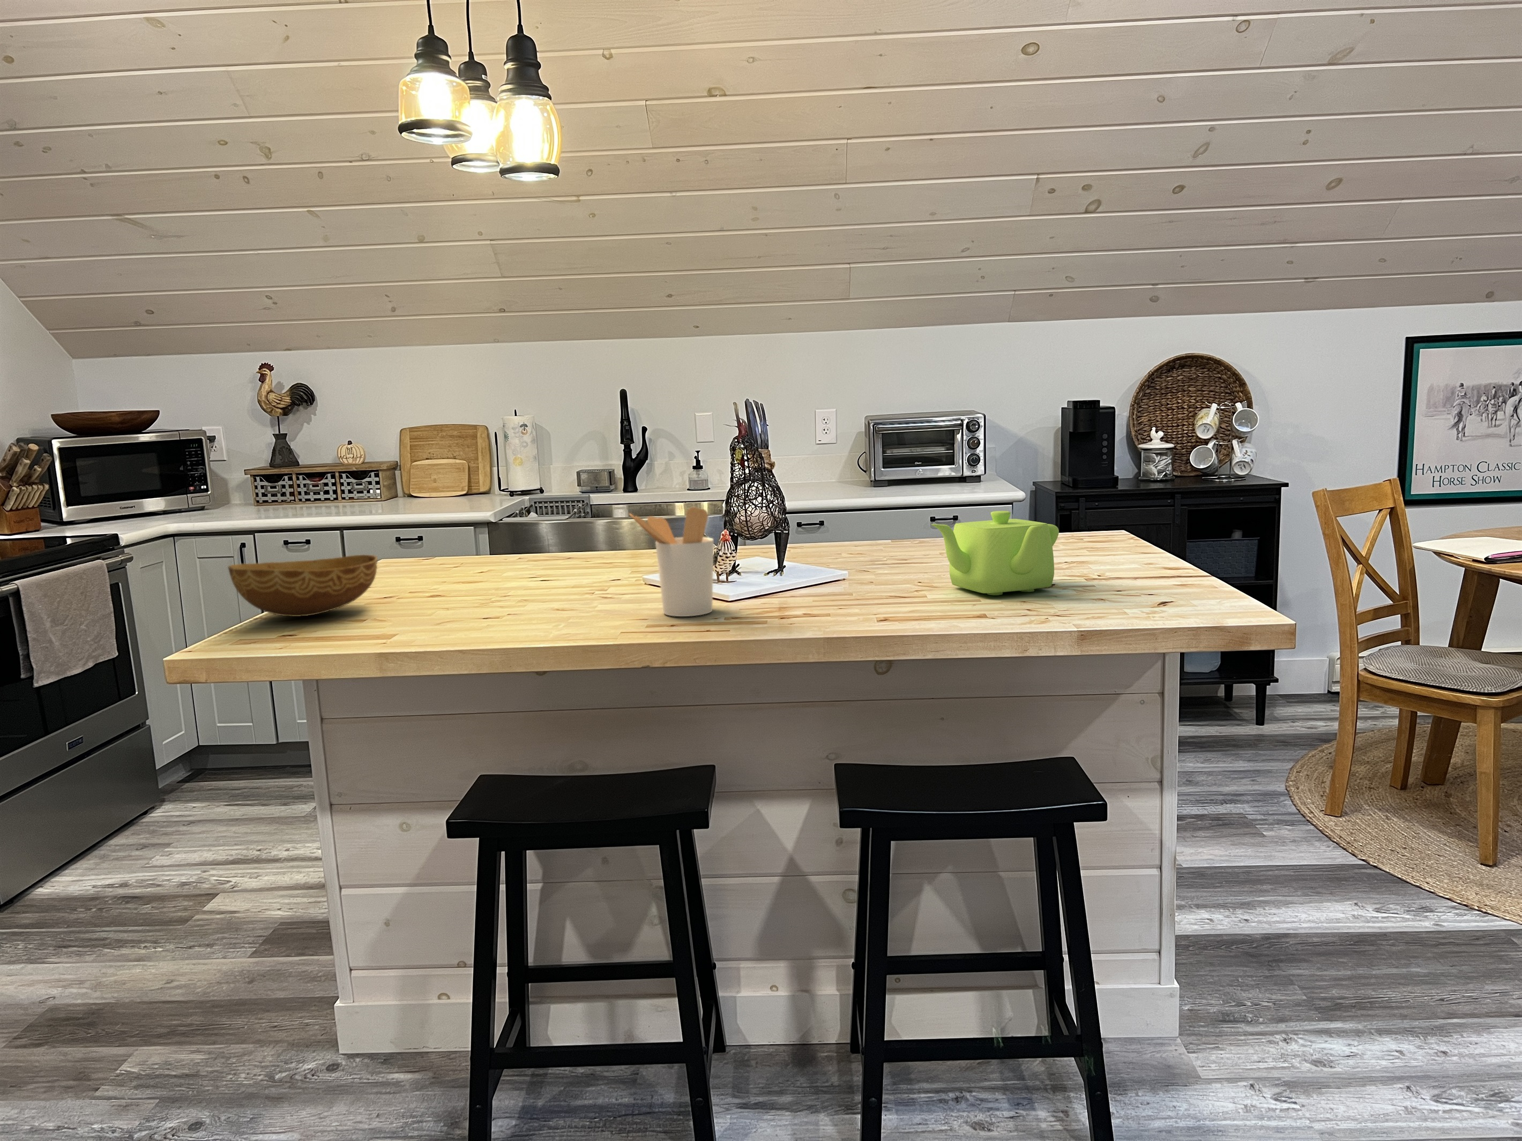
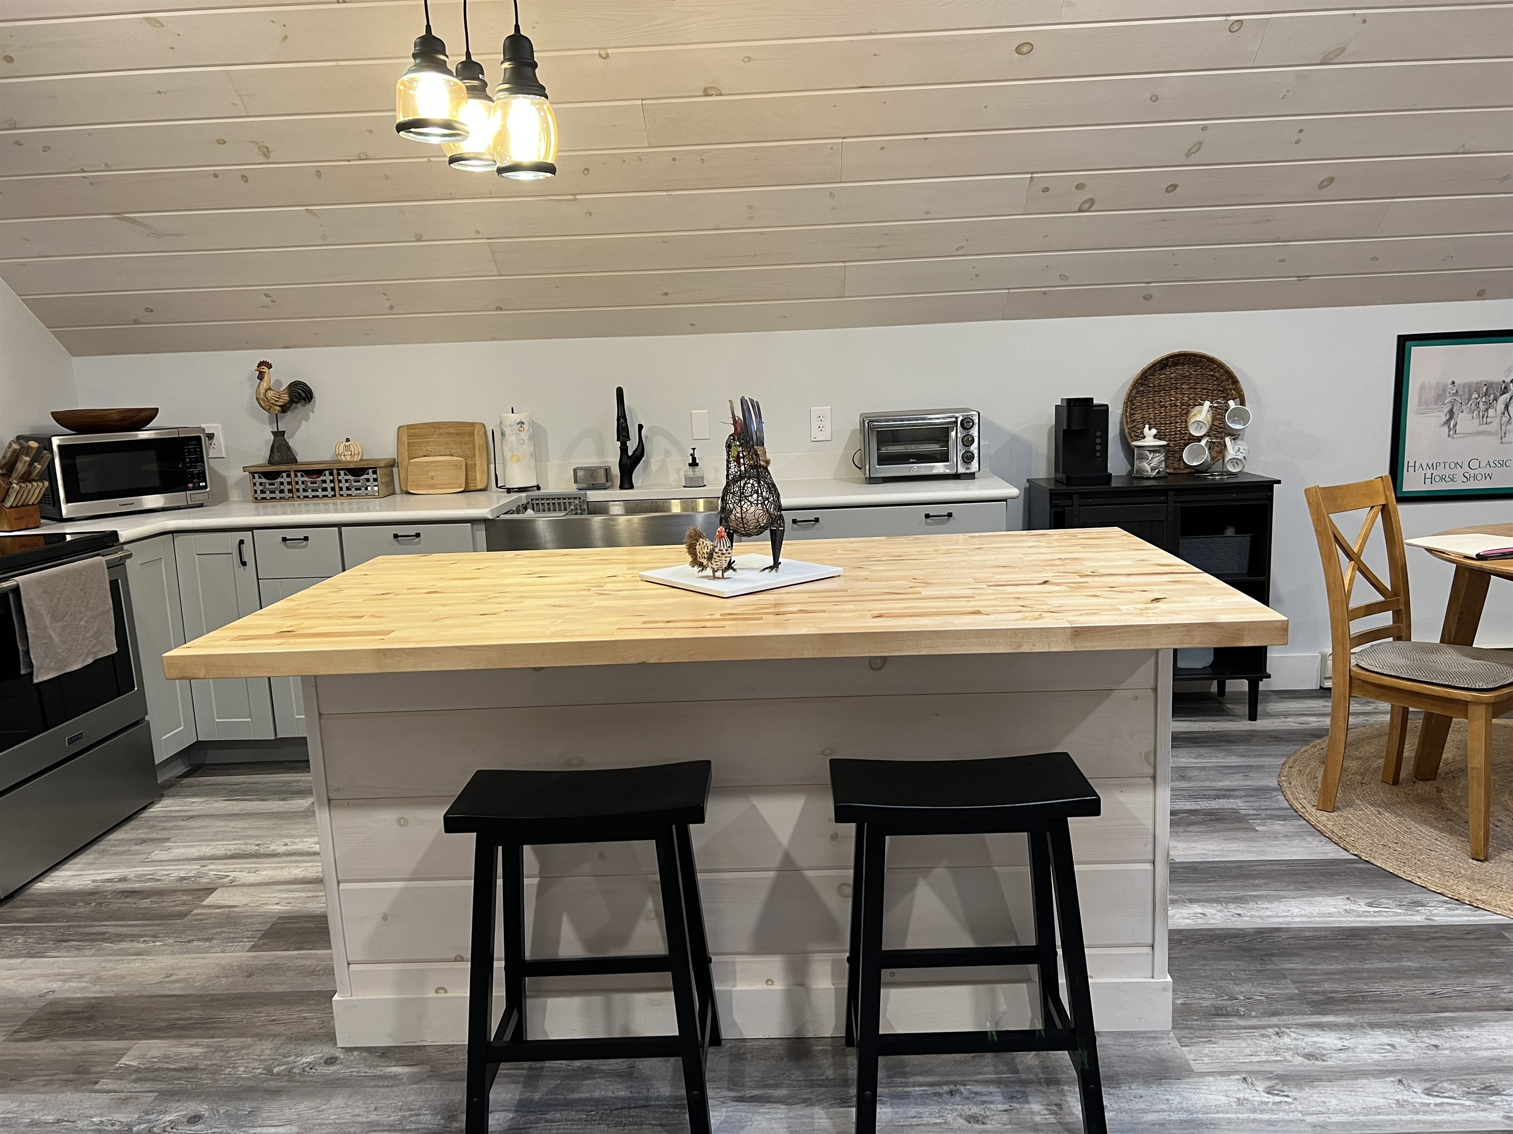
- bowl [228,554,379,617]
- utensil holder [629,506,714,617]
- teapot [931,511,1059,596]
